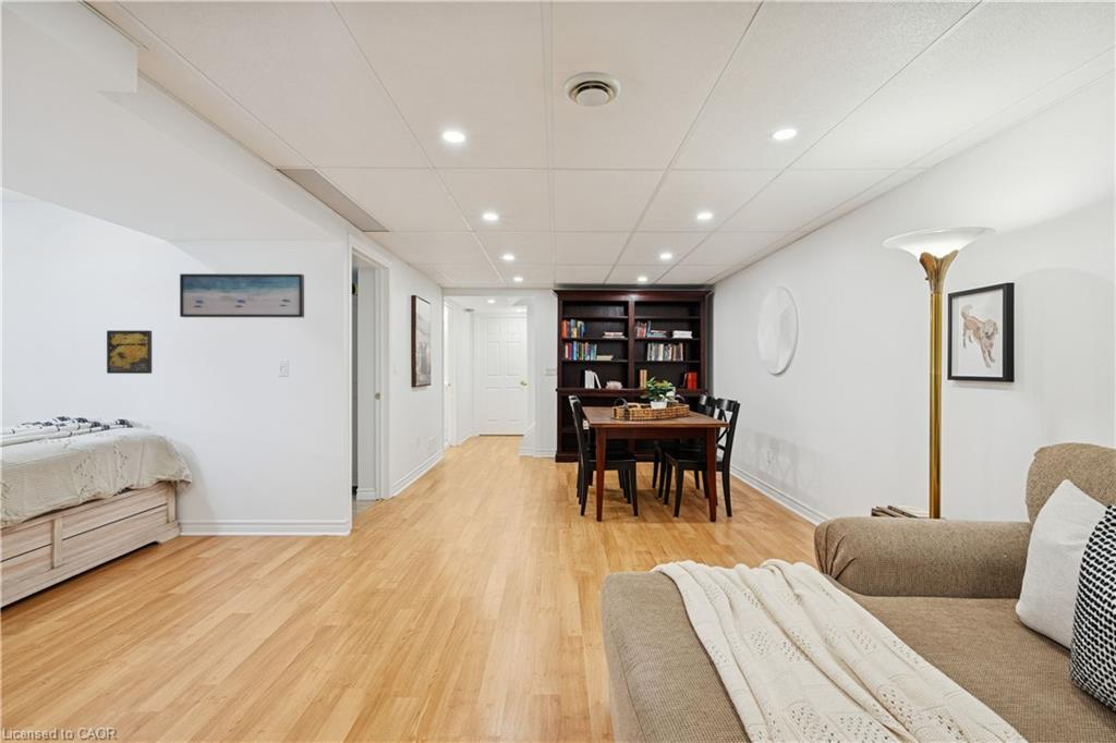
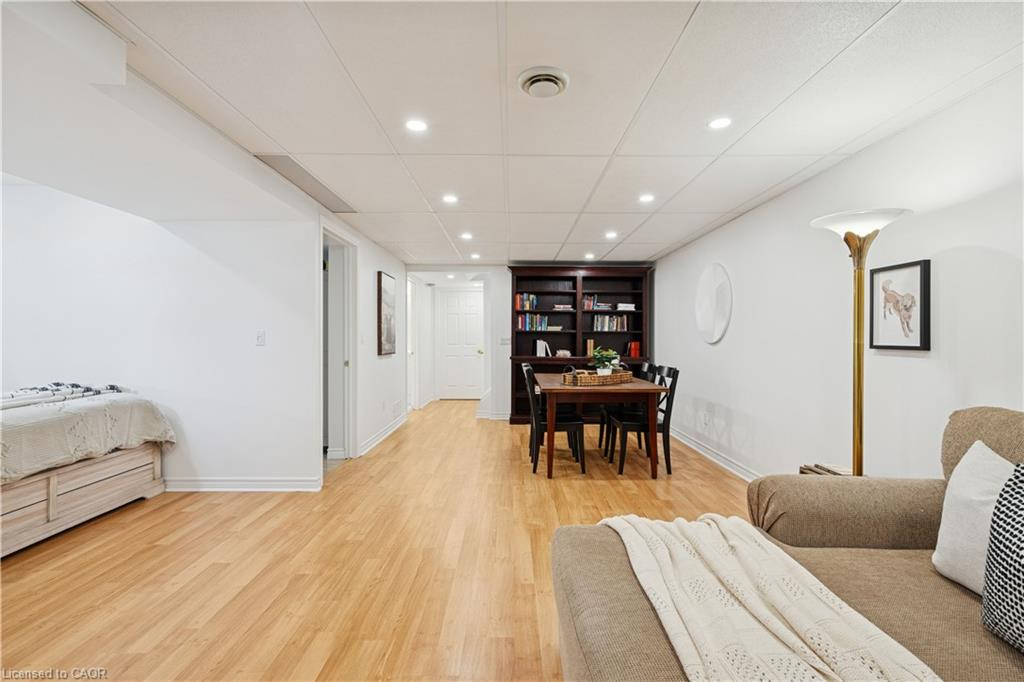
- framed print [106,329,153,375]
- wall art [179,272,305,318]
